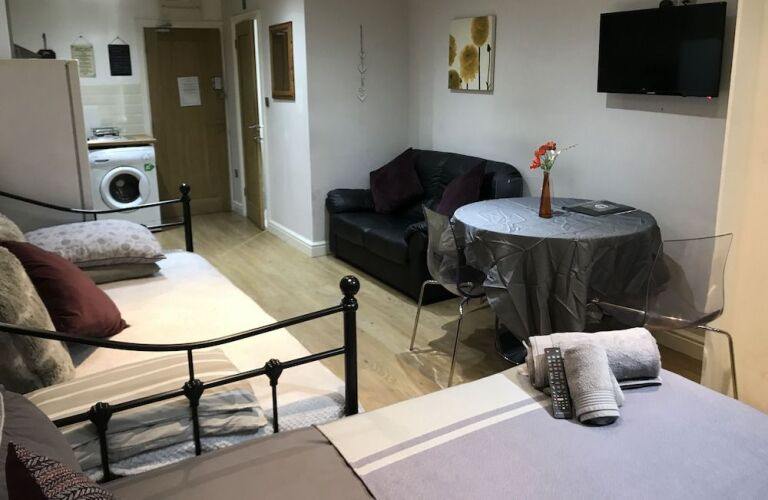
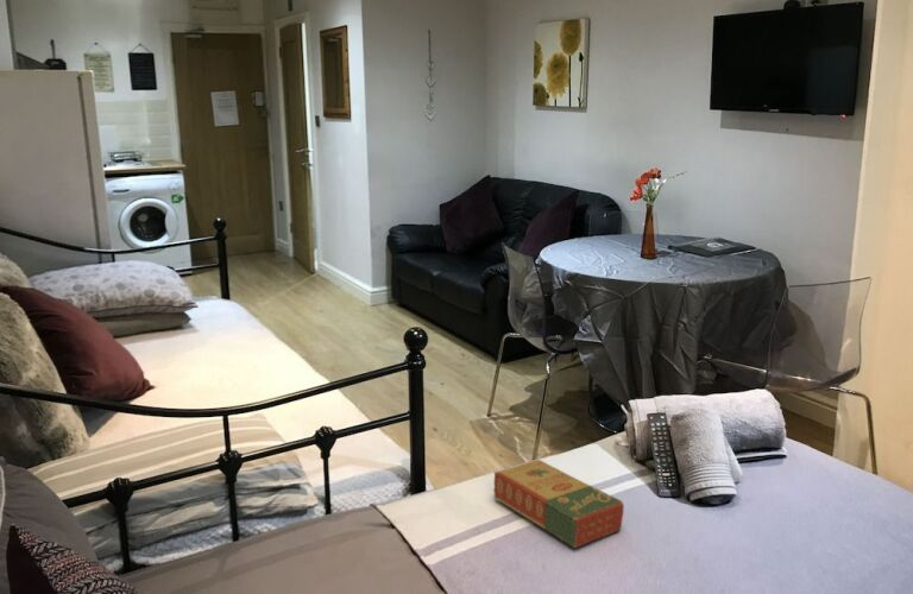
+ book [492,459,625,549]
